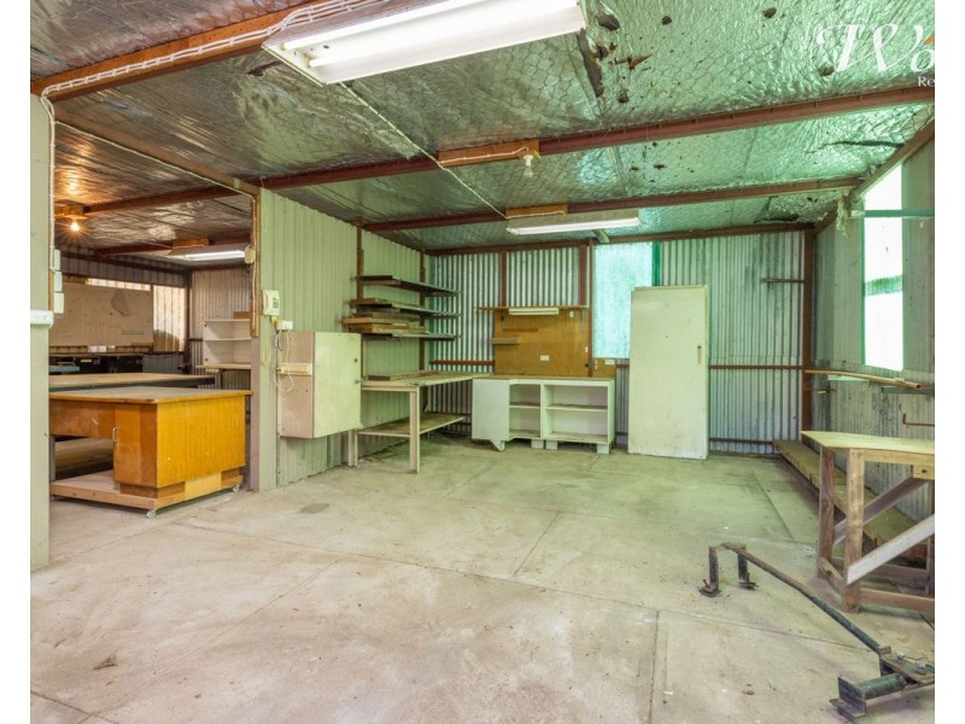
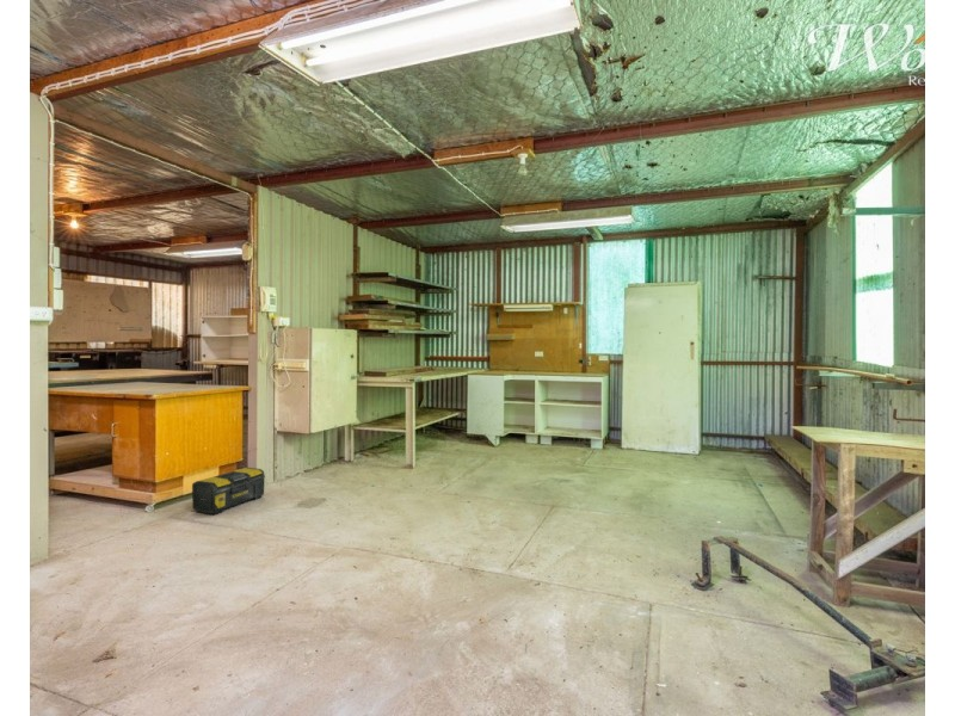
+ toolbox [191,467,266,516]
